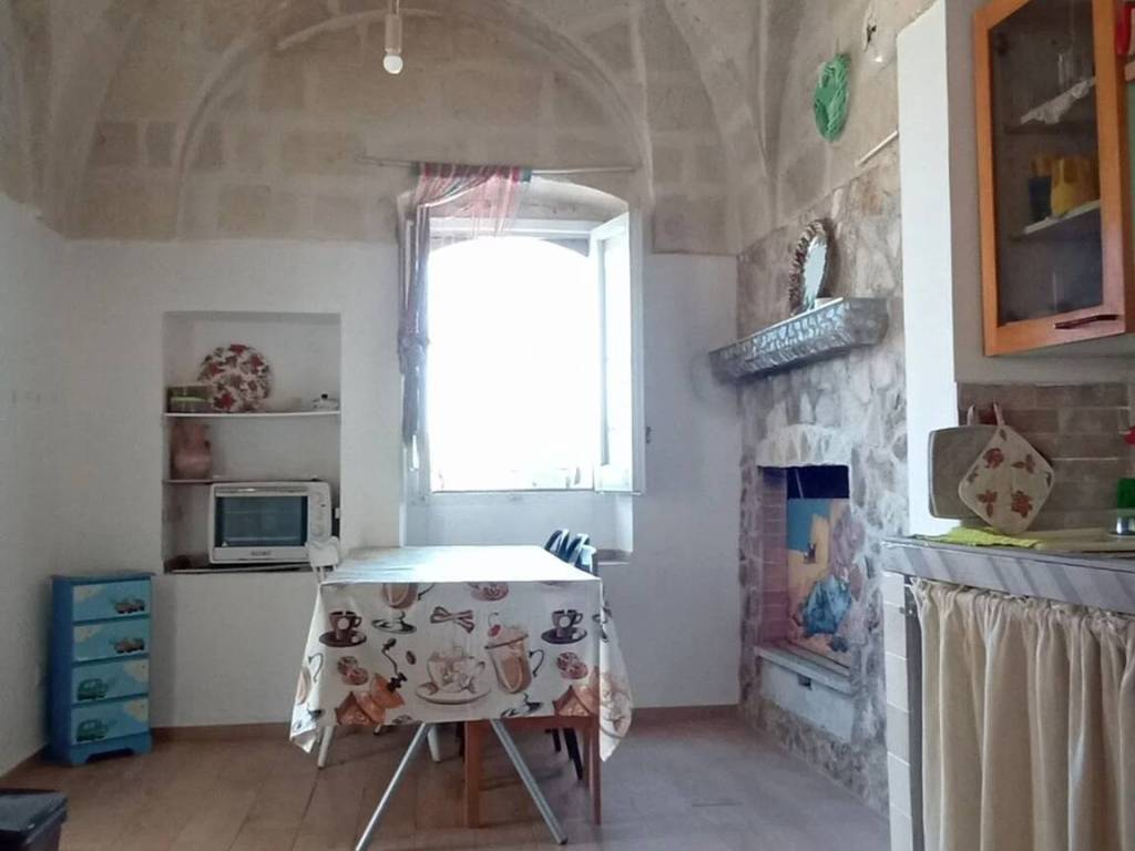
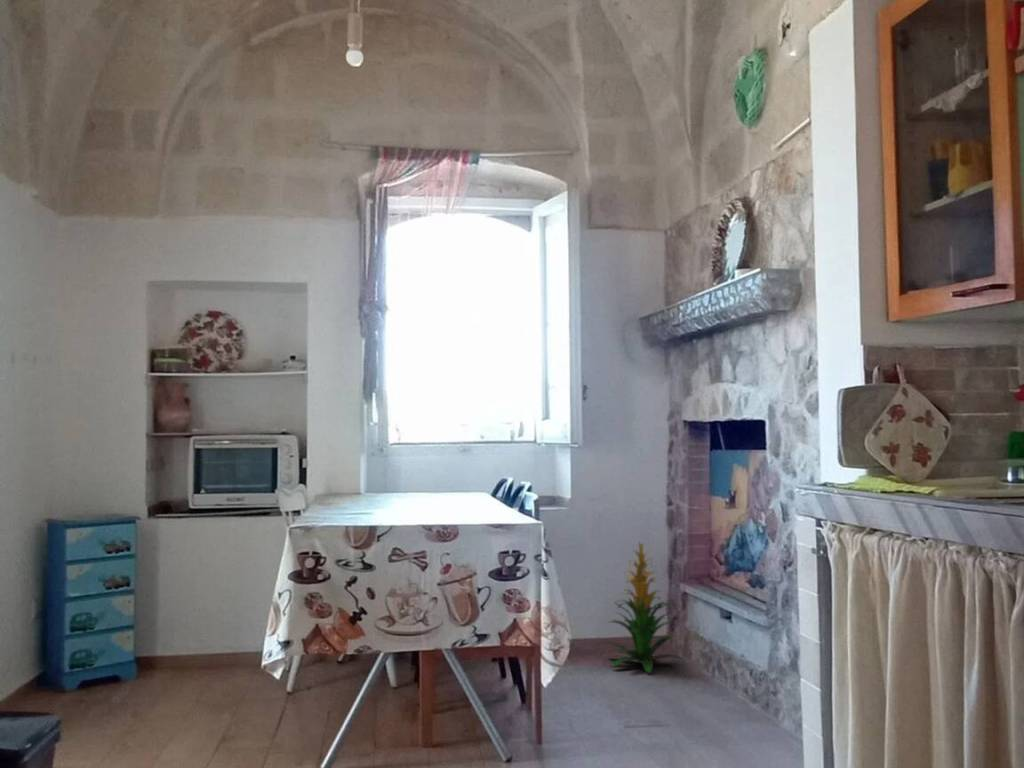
+ indoor plant [601,540,688,674]
